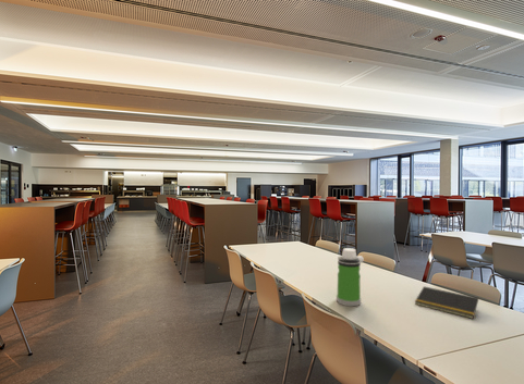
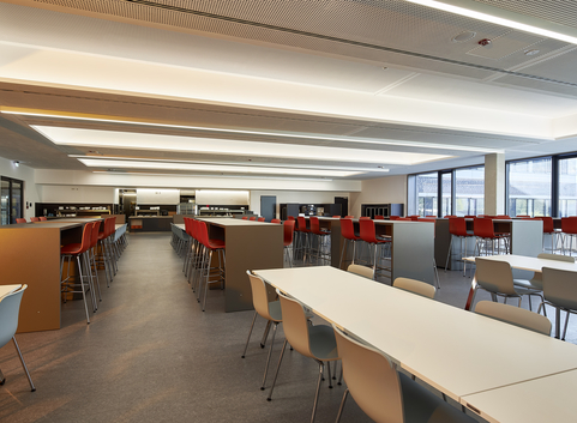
- notepad [414,285,479,320]
- water bottle [336,247,365,307]
